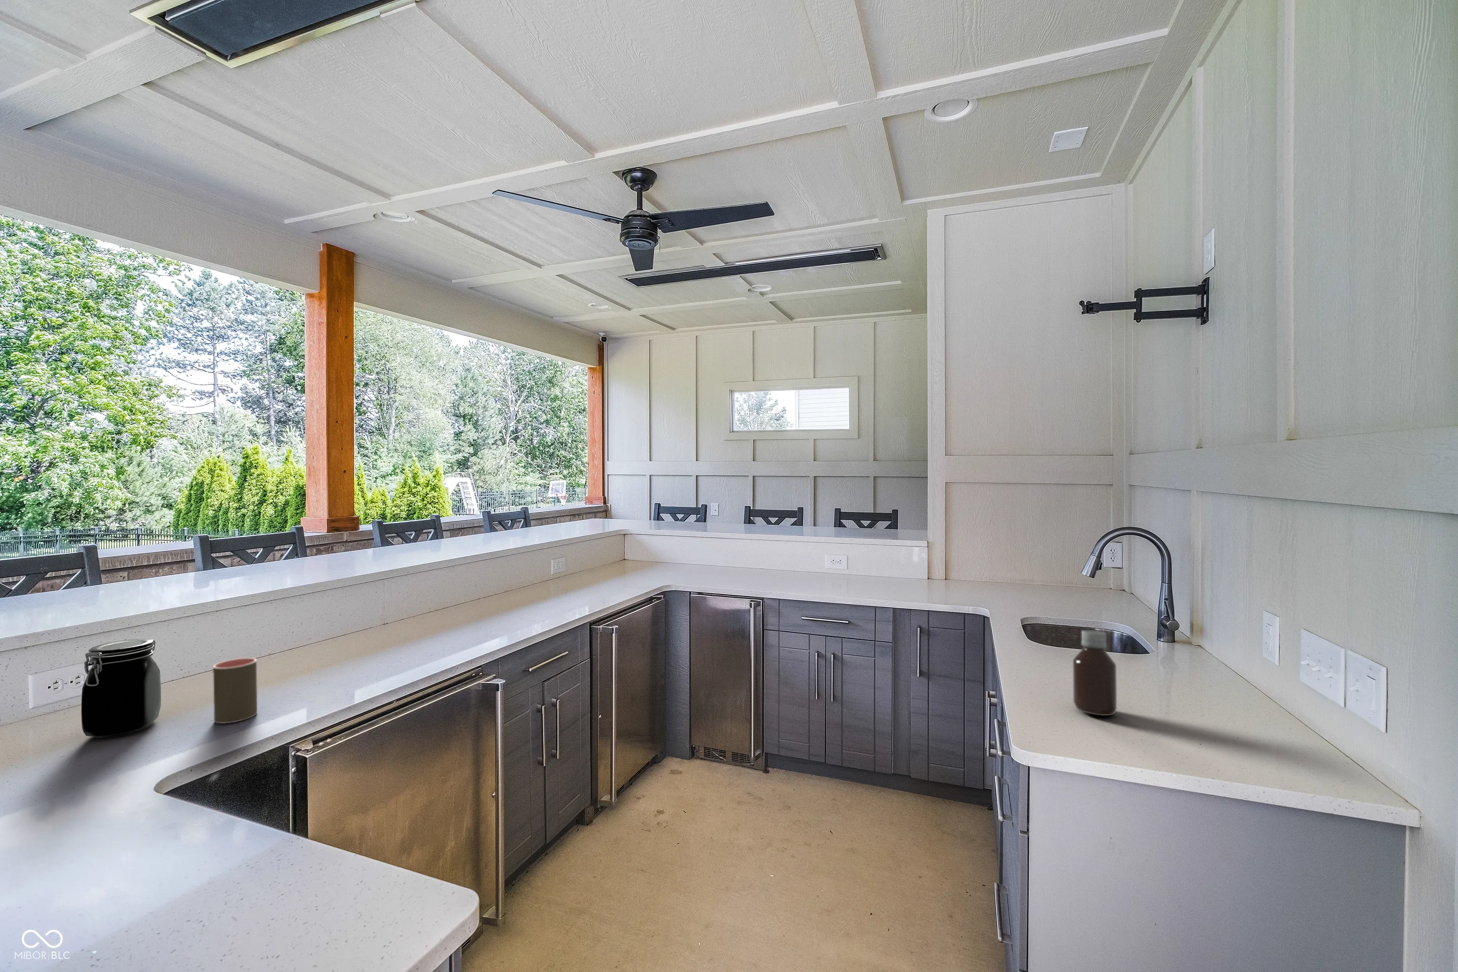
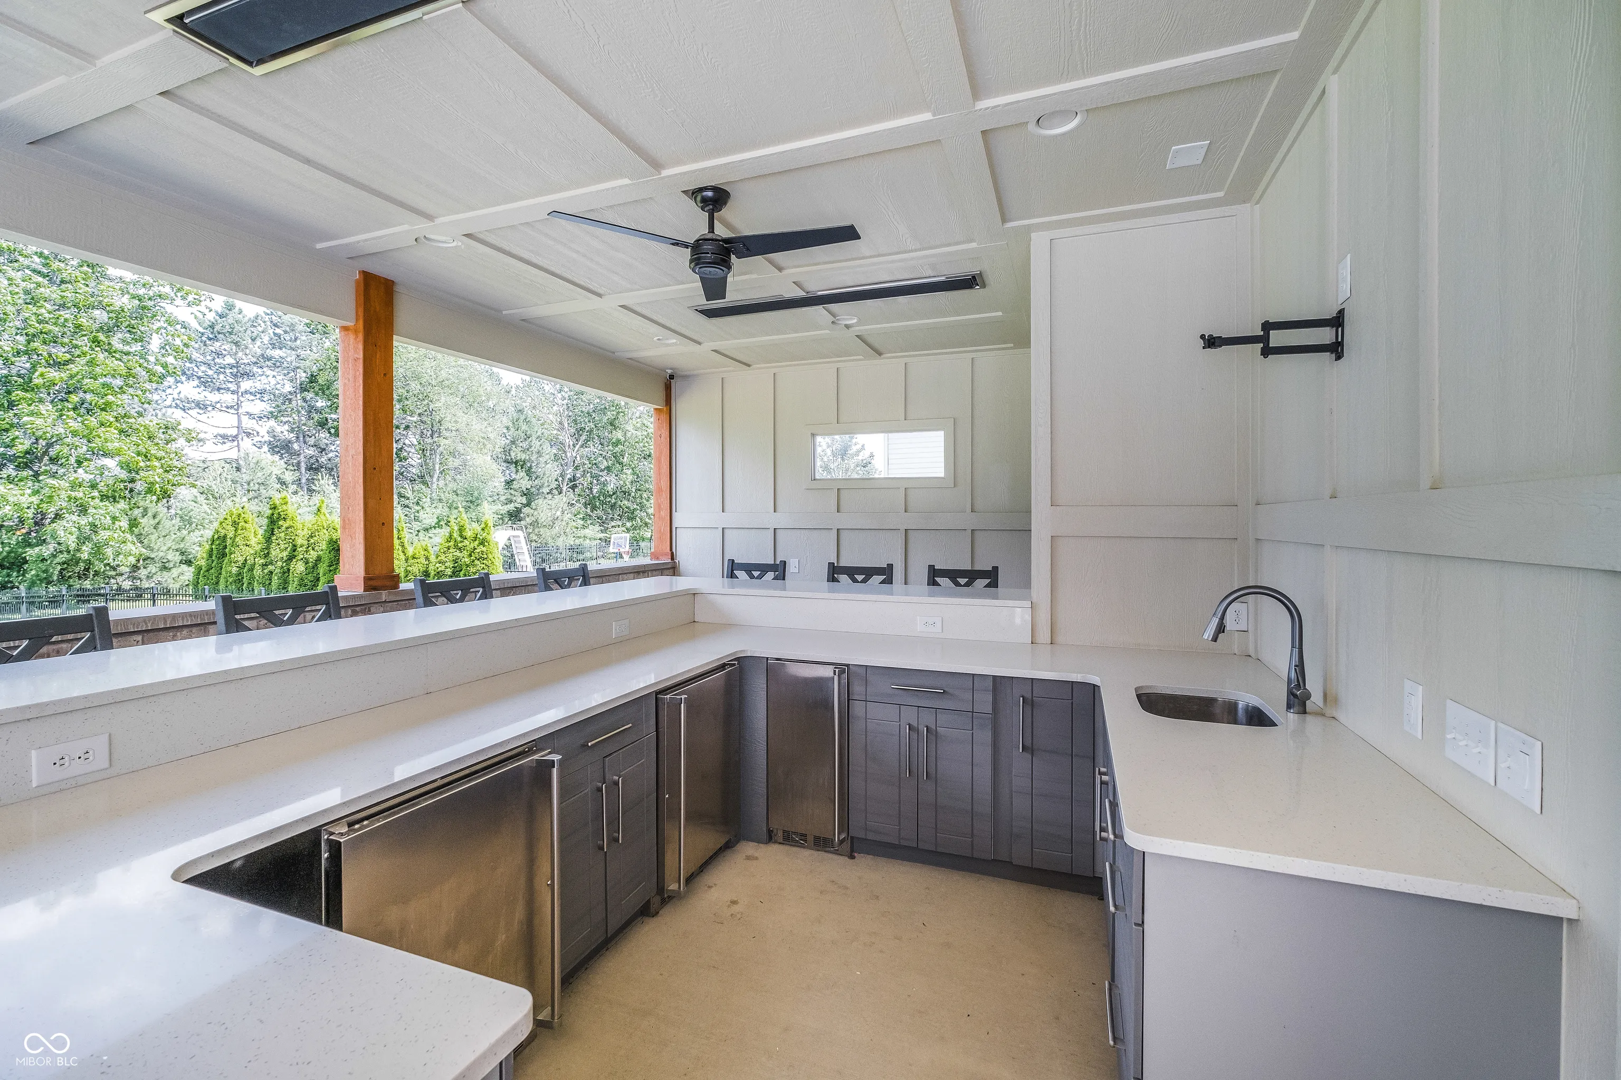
- bottle [1072,630,1117,716]
- cup [213,657,258,725]
- jar [80,638,162,739]
